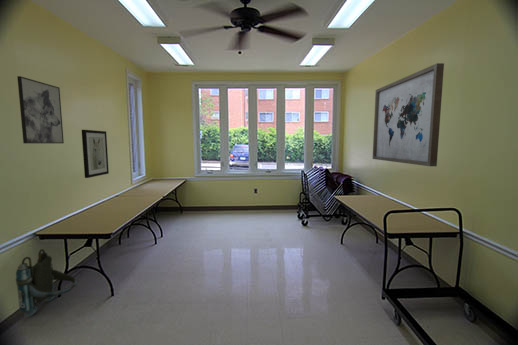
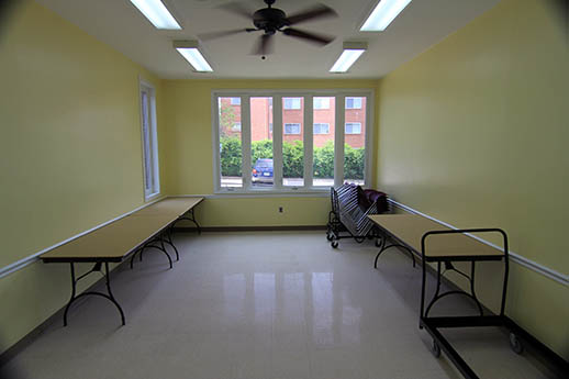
- wall art [372,62,445,167]
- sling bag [15,248,77,318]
- wall art [16,75,65,144]
- wall art [81,129,110,179]
